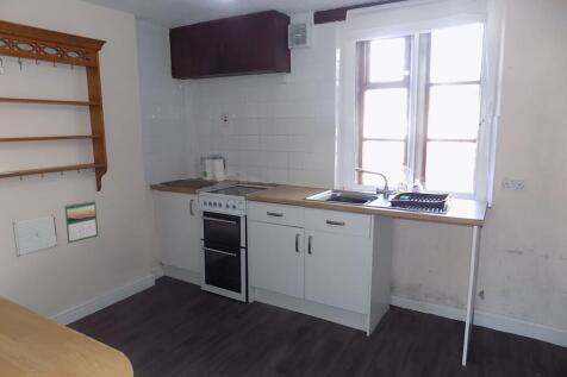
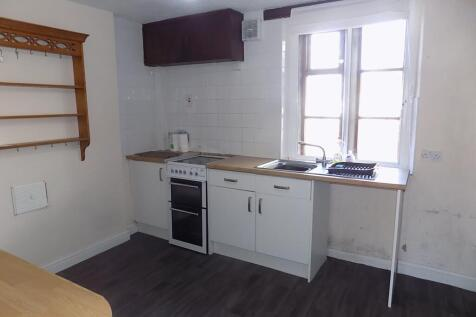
- calendar [63,200,99,245]
